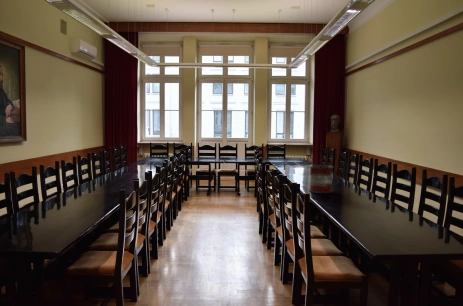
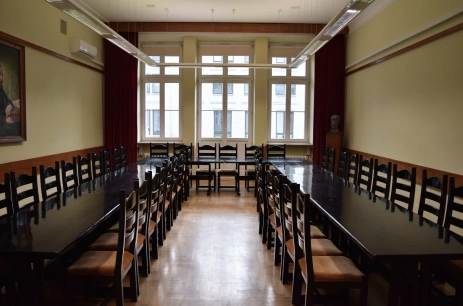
- plant pot [307,164,334,194]
